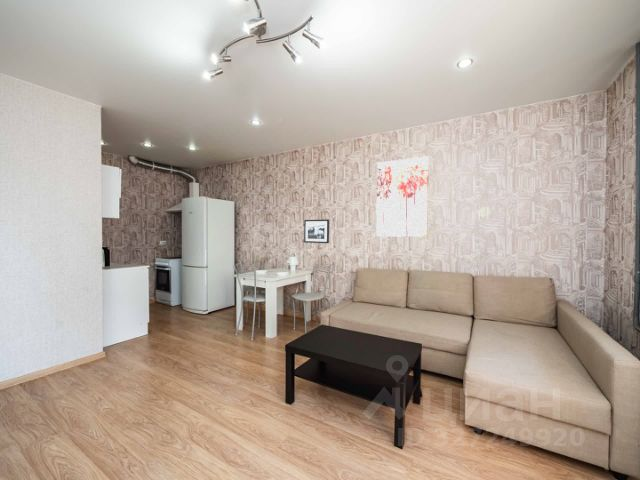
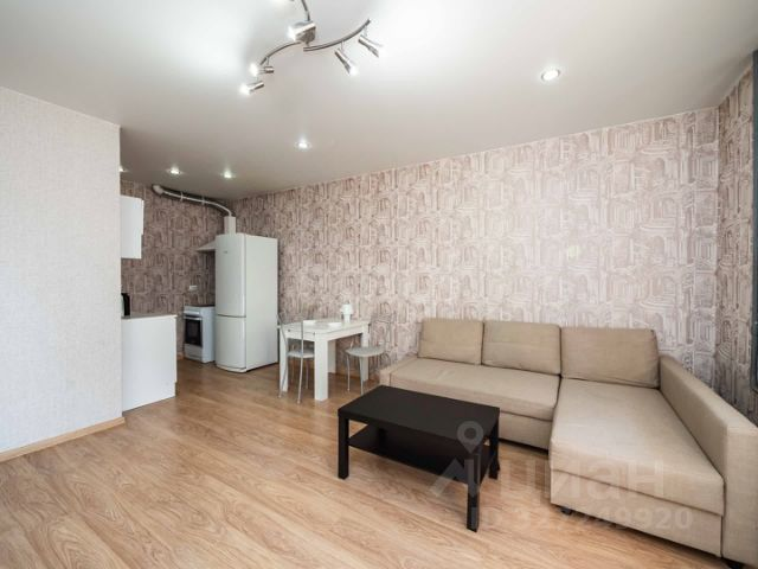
- wall art [375,155,430,238]
- picture frame [303,218,330,244]
